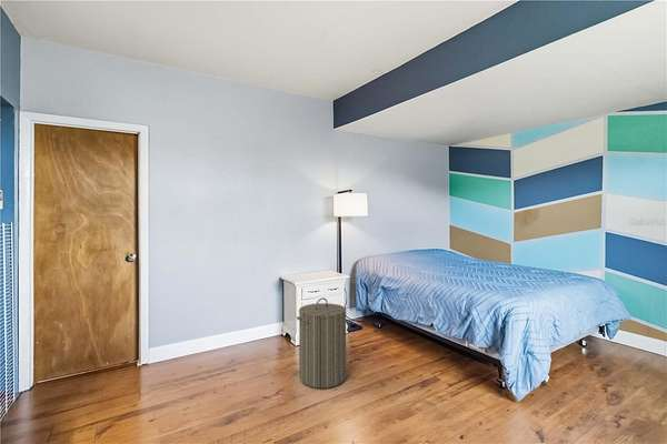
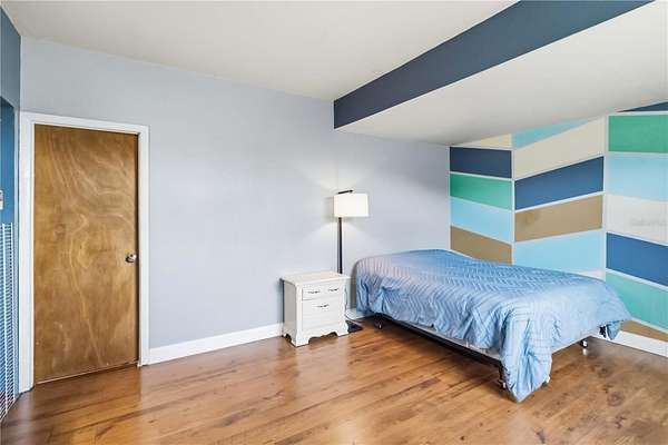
- laundry hamper [296,296,347,390]
